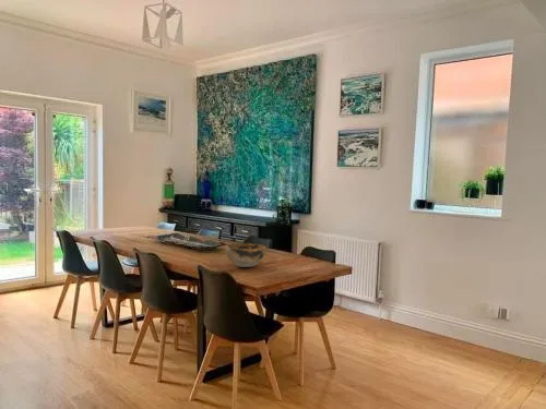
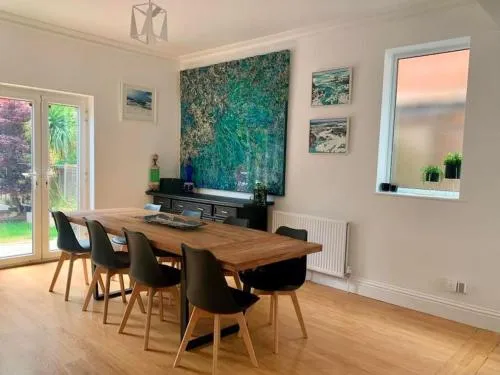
- decorative bowl [224,242,268,268]
